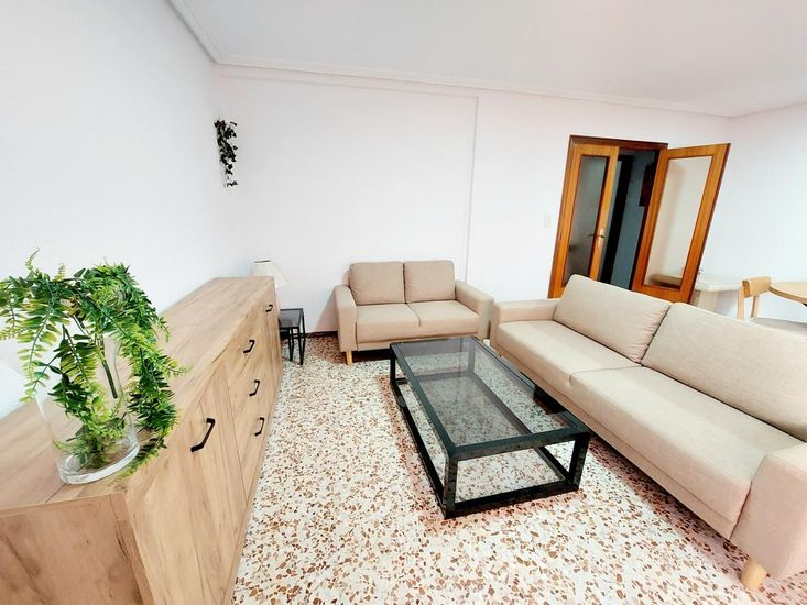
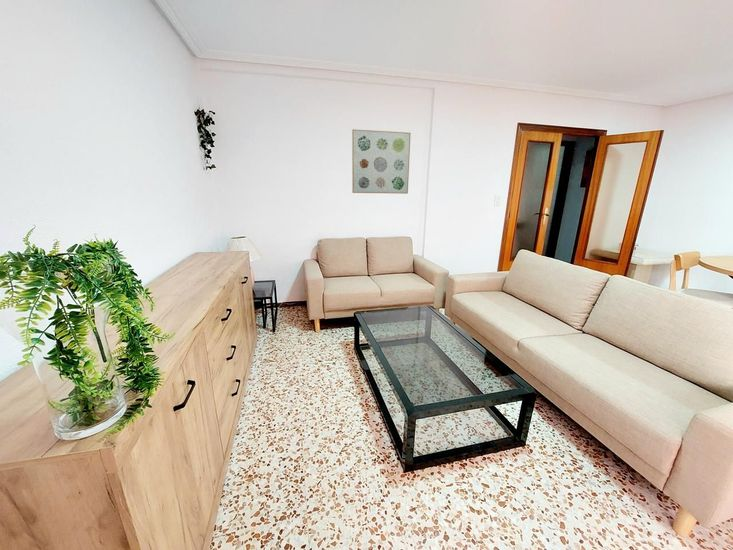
+ wall art [351,128,412,195]
